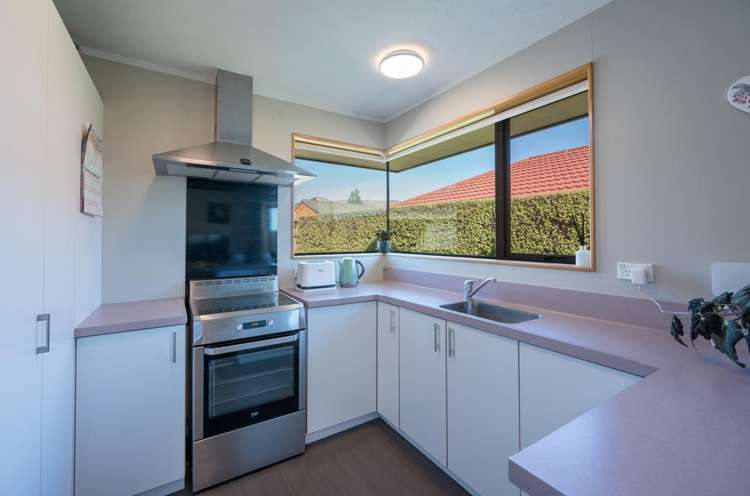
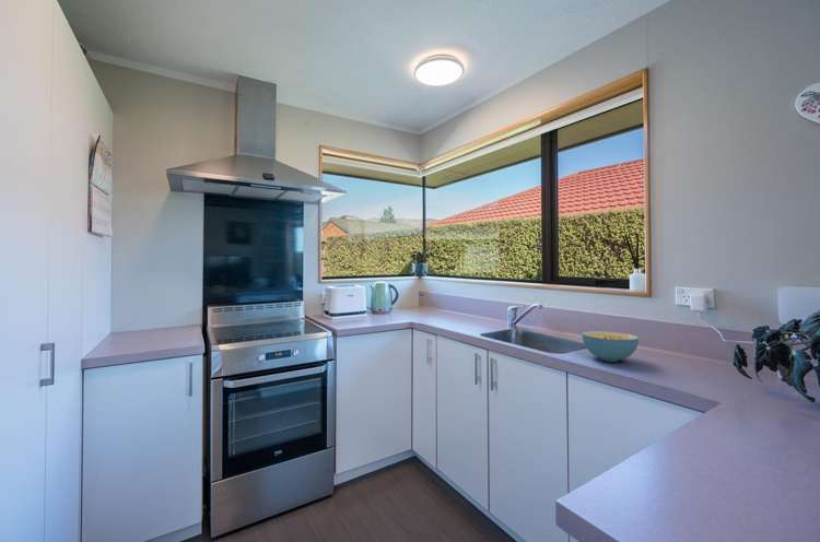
+ cereal bowl [582,330,640,363]
